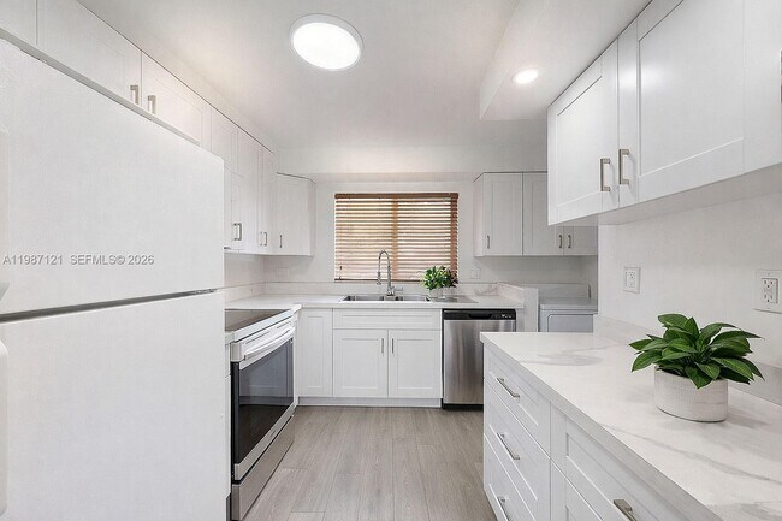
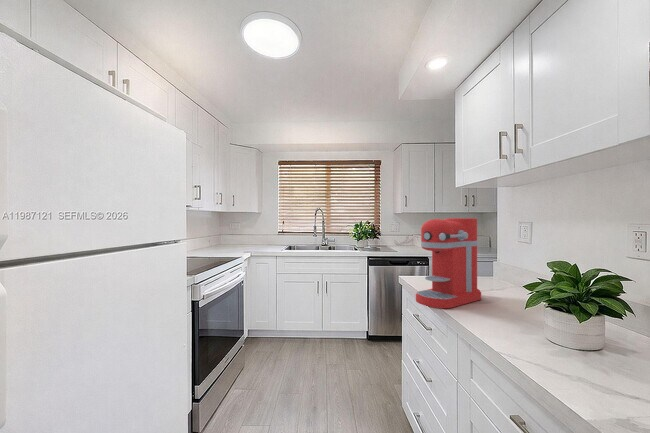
+ coffee maker [415,217,482,309]
